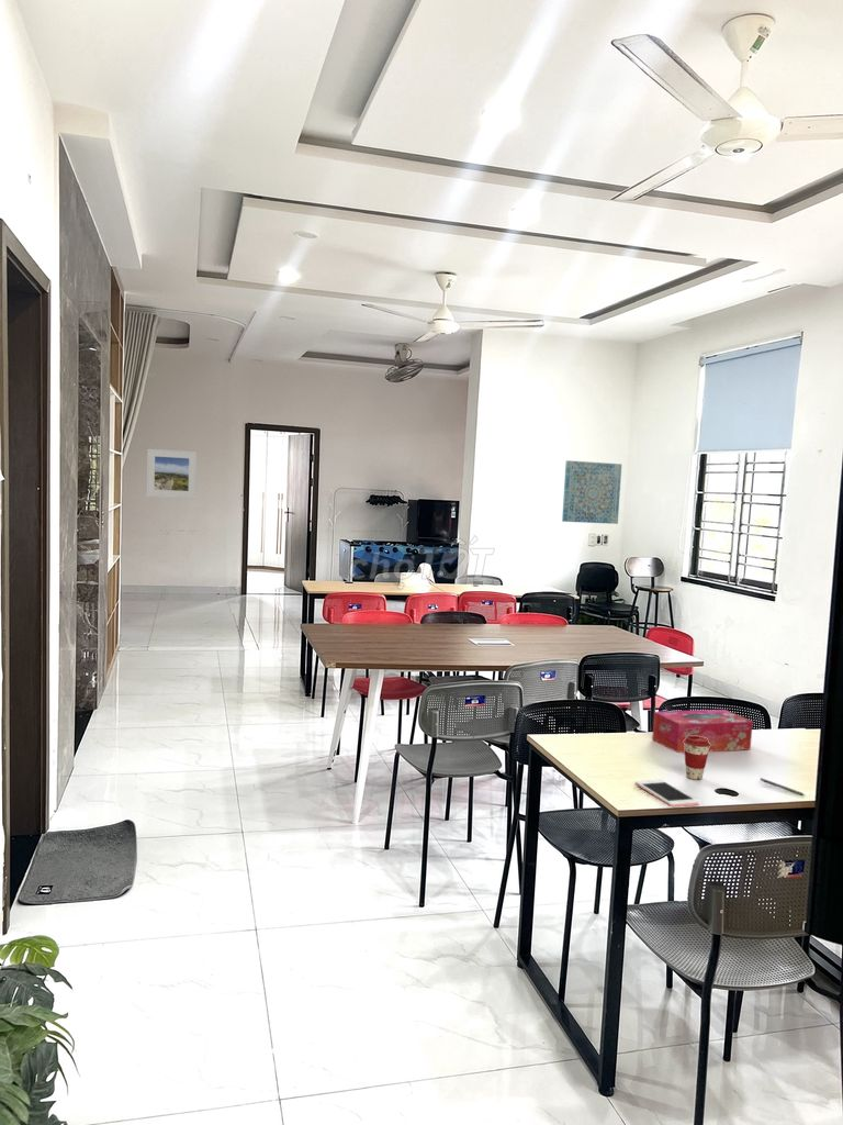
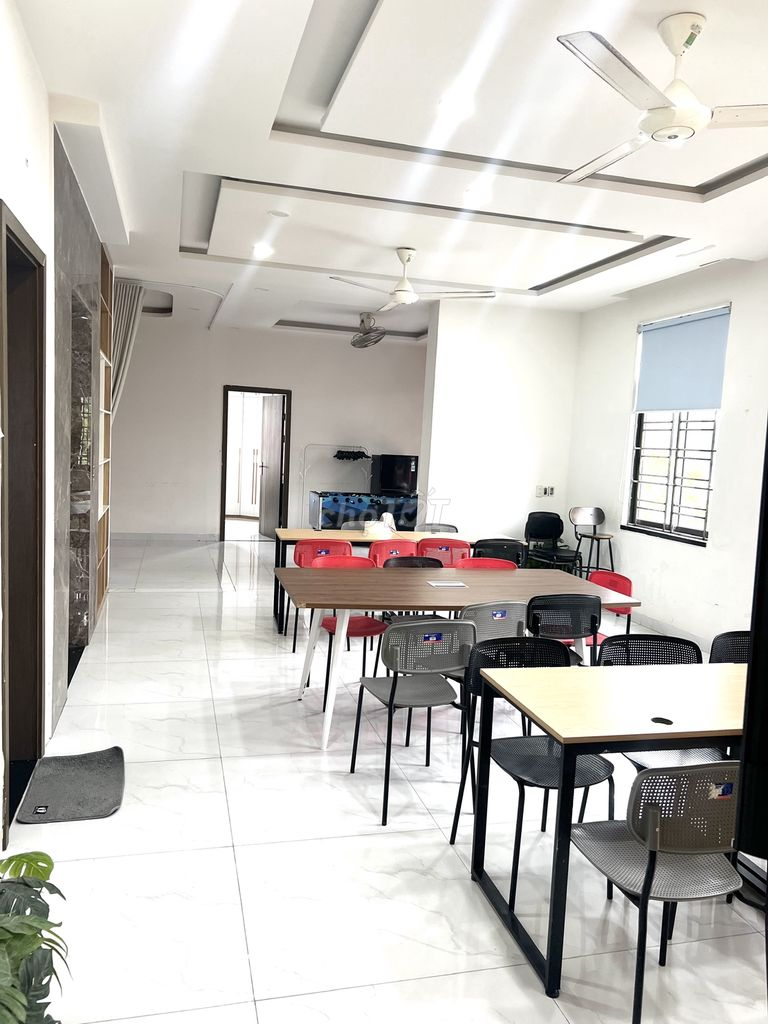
- tissue box [651,709,754,754]
- pen [758,777,806,797]
- coffee cup [684,736,710,781]
- cell phone [634,778,700,807]
- wall art [561,459,622,525]
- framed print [146,448,198,500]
